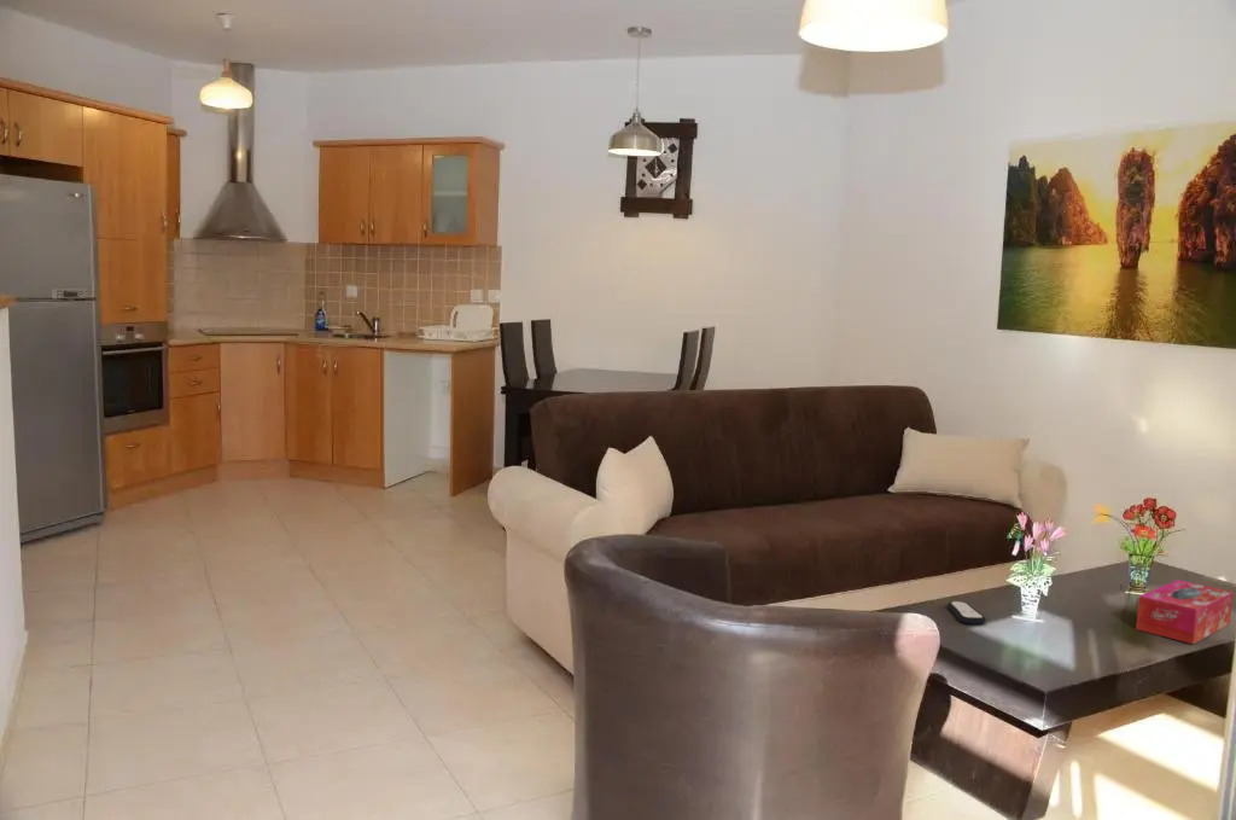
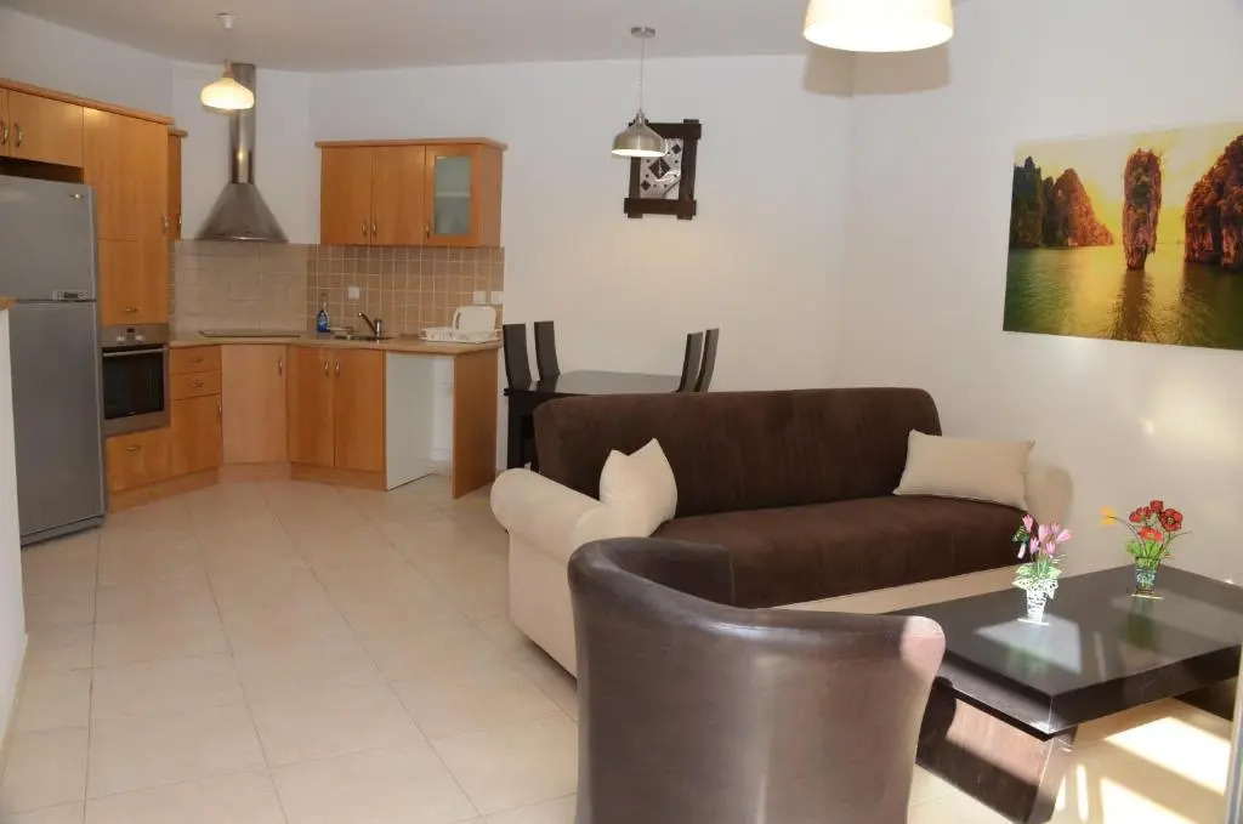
- remote control [946,600,986,626]
- tissue box [1135,578,1235,645]
